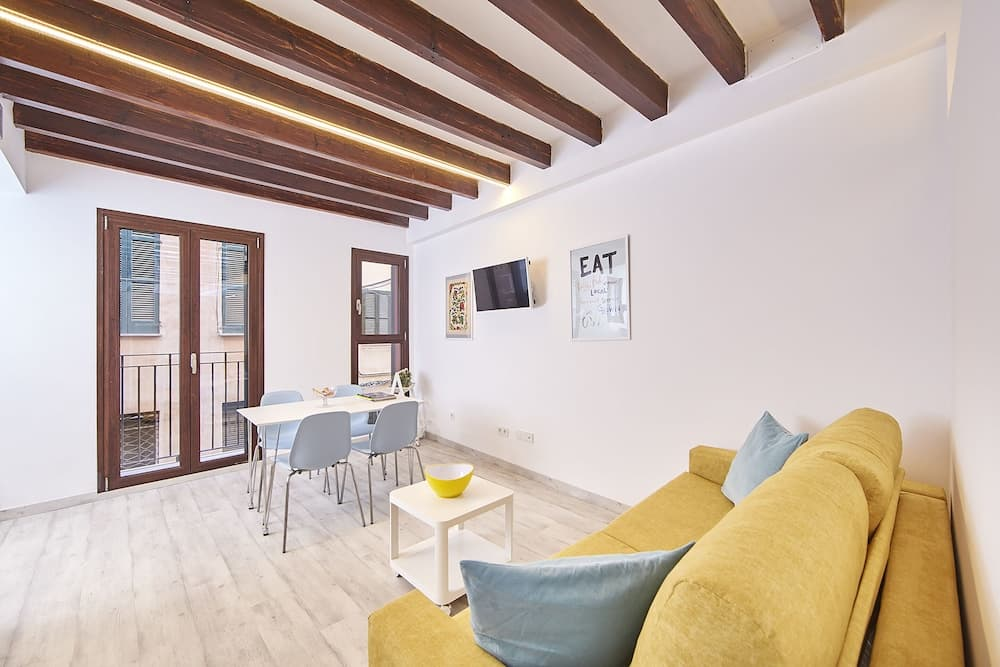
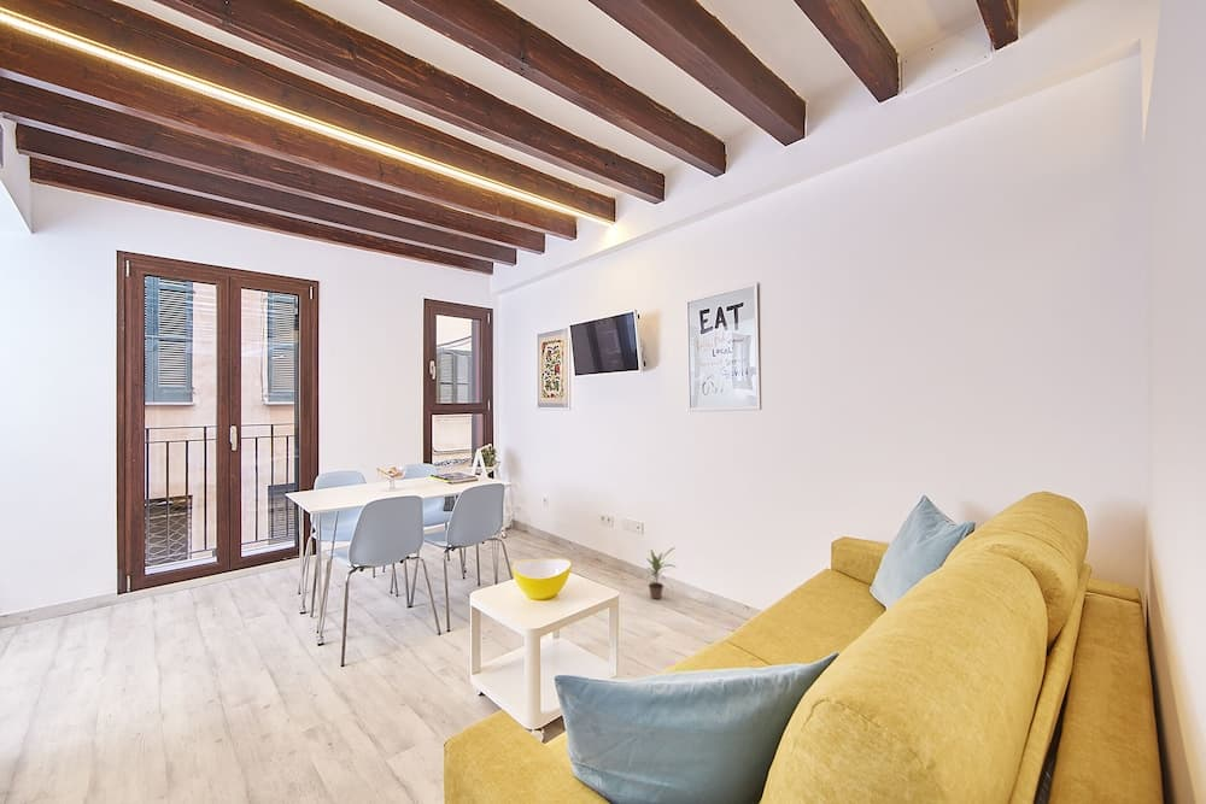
+ potted plant [640,546,678,600]
